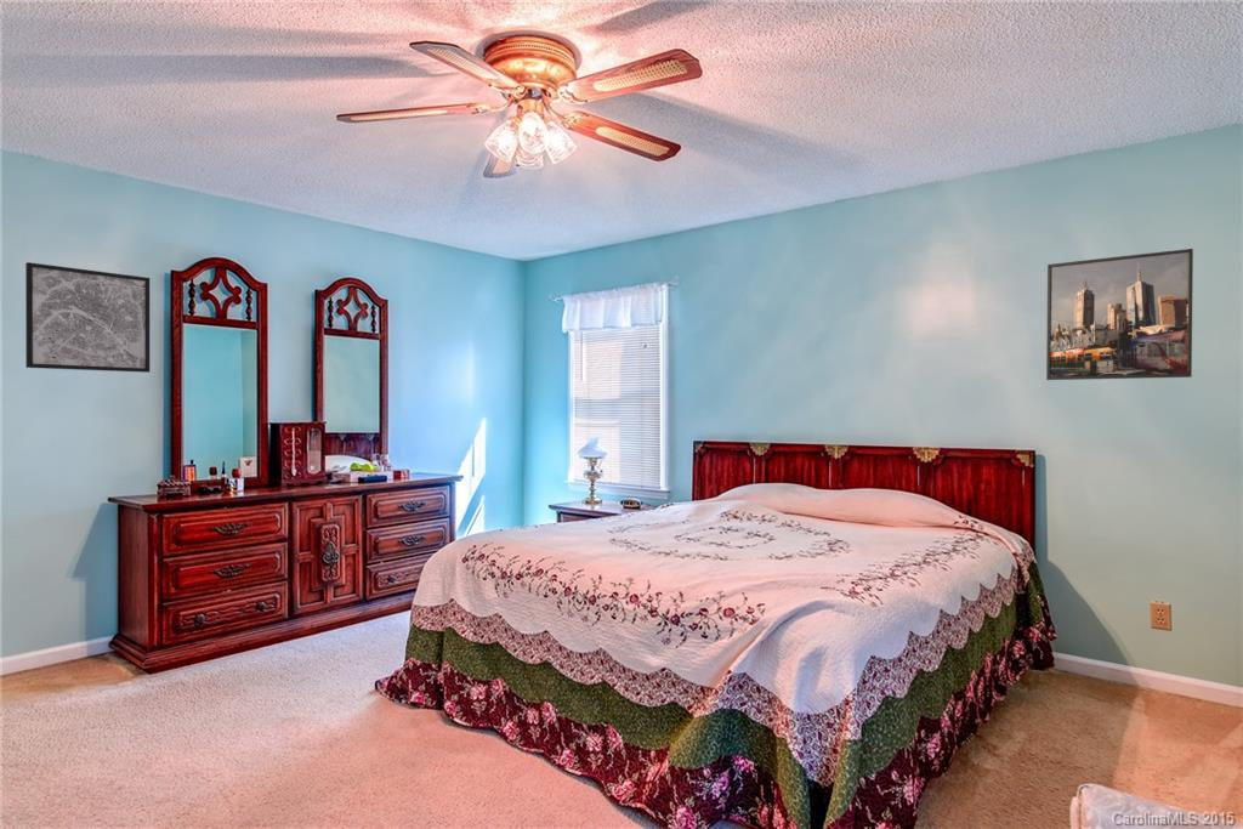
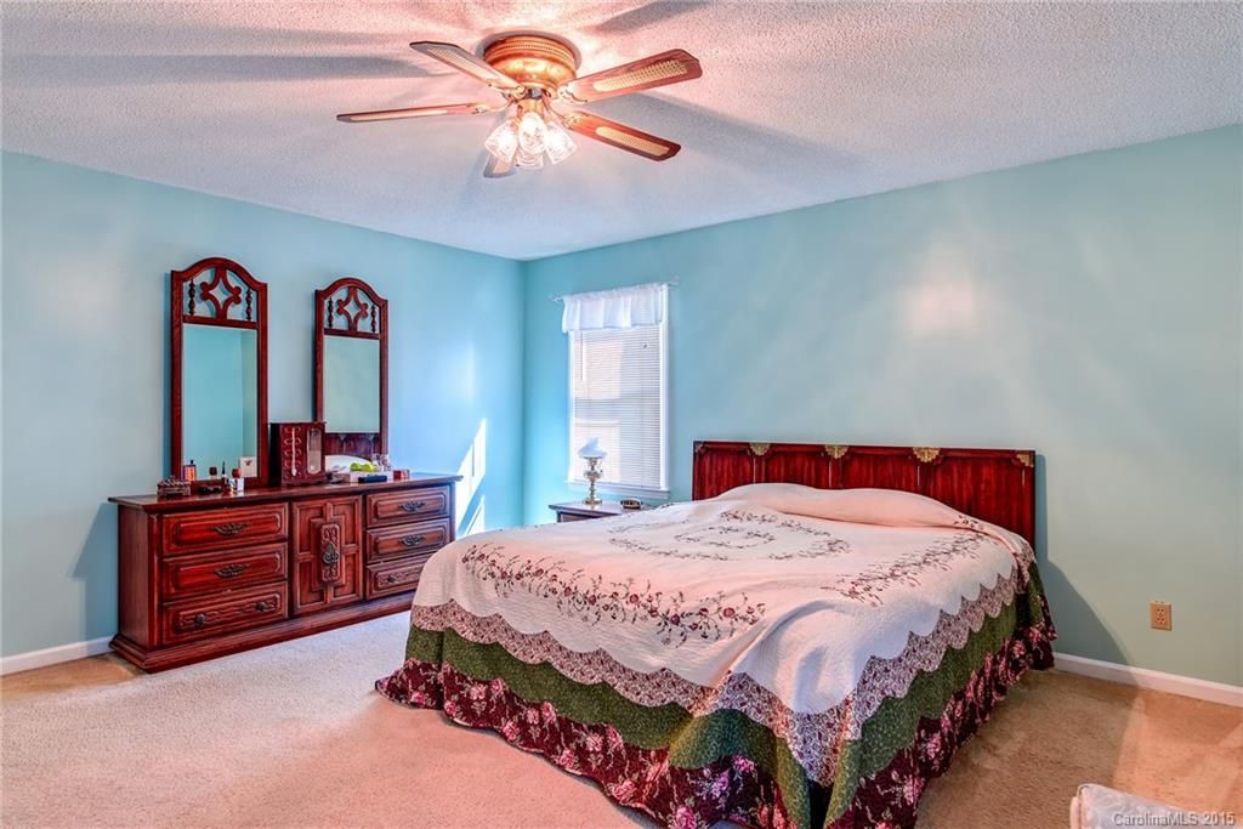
- wall art [24,261,151,374]
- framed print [1045,248,1194,381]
